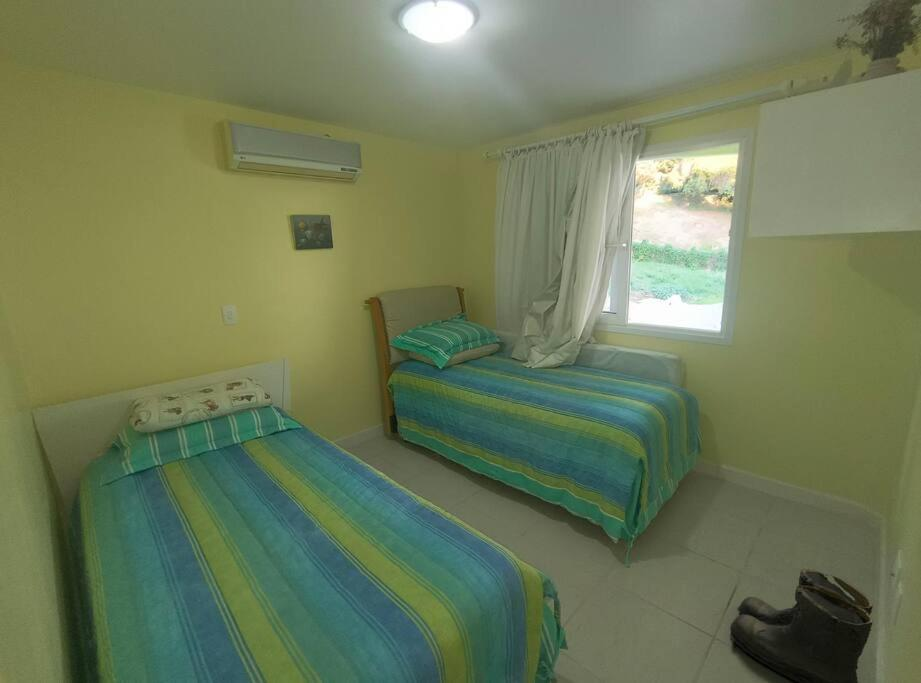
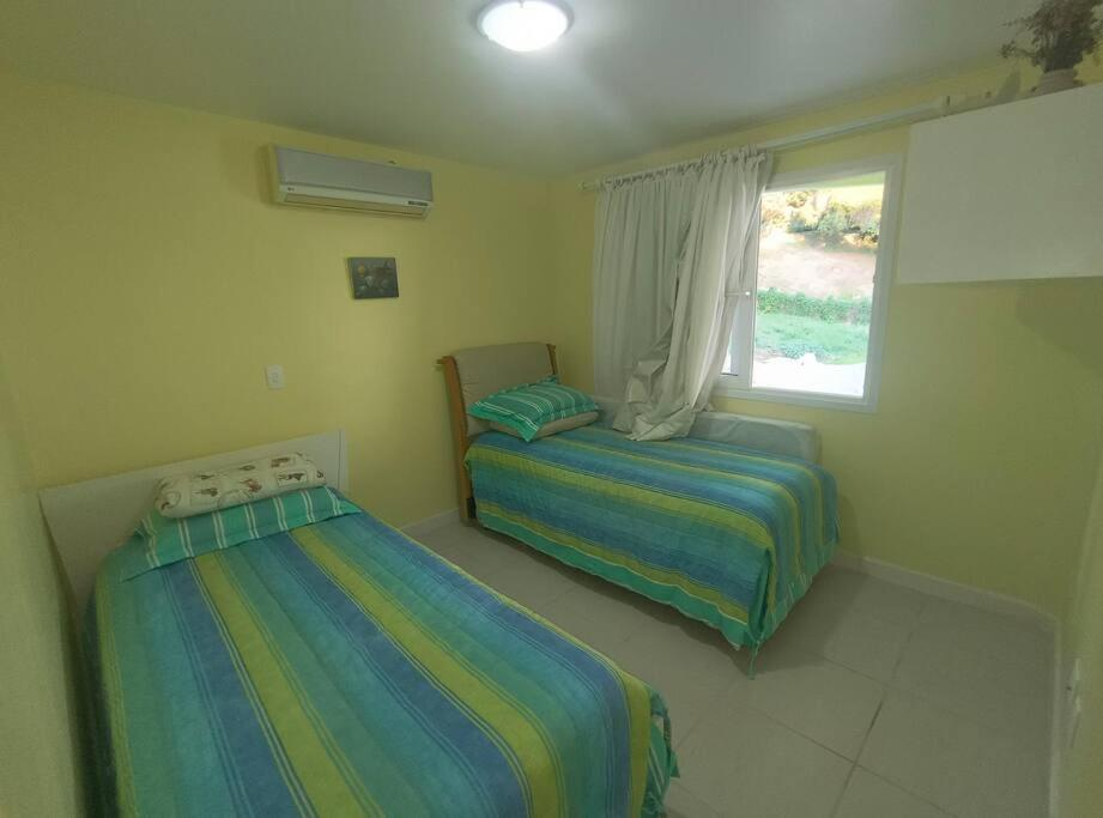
- boots [729,568,874,683]
